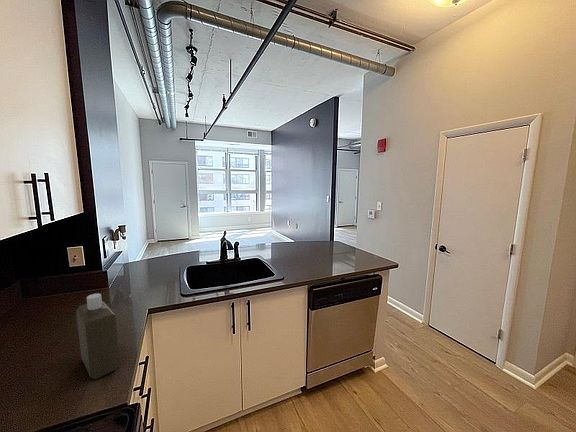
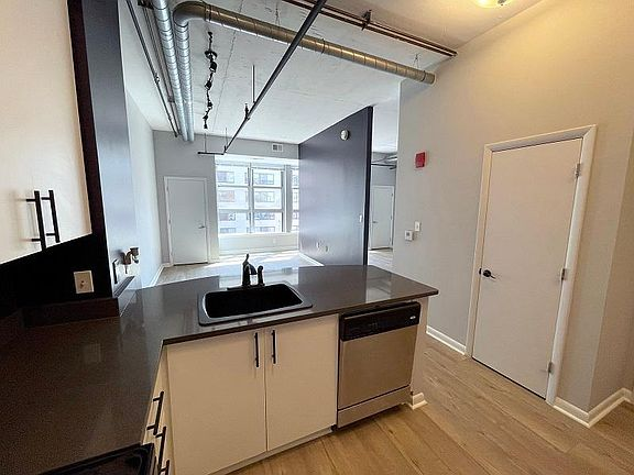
- bottle [75,293,120,380]
